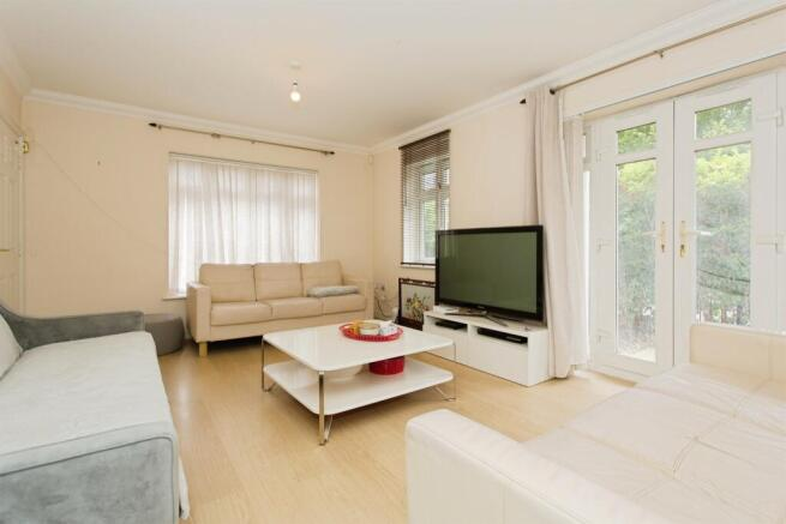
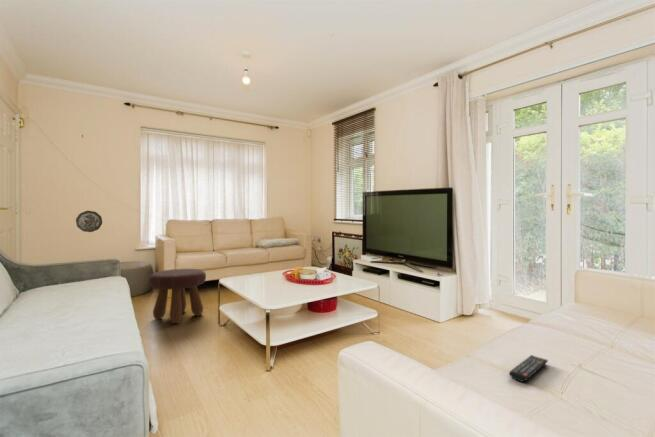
+ footstool [148,268,207,324]
+ remote control [508,354,549,383]
+ decorative plate [75,210,103,233]
